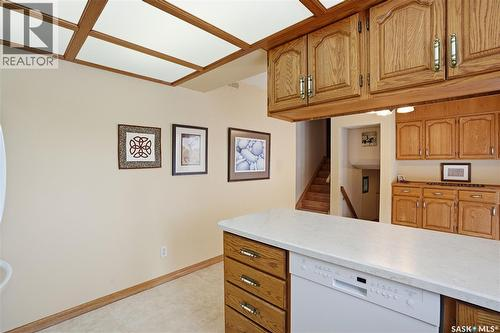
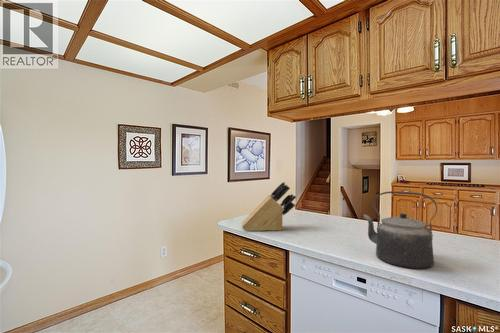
+ knife block [241,181,297,232]
+ kettle [362,190,438,270]
